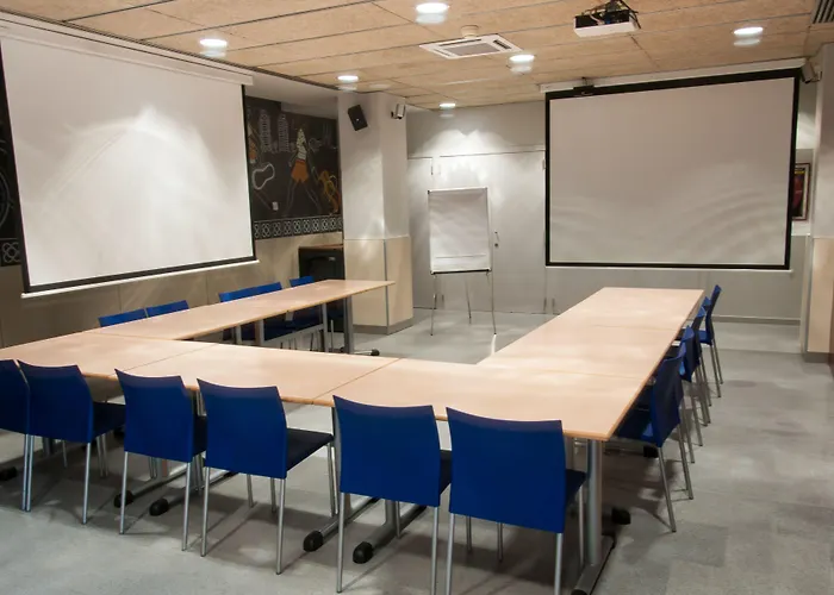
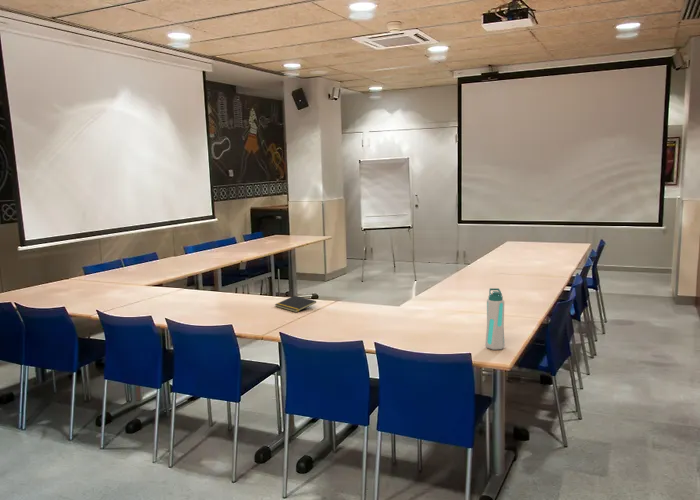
+ notepad [274,295,317,313]
+ water bottle [484,287,506,351]
